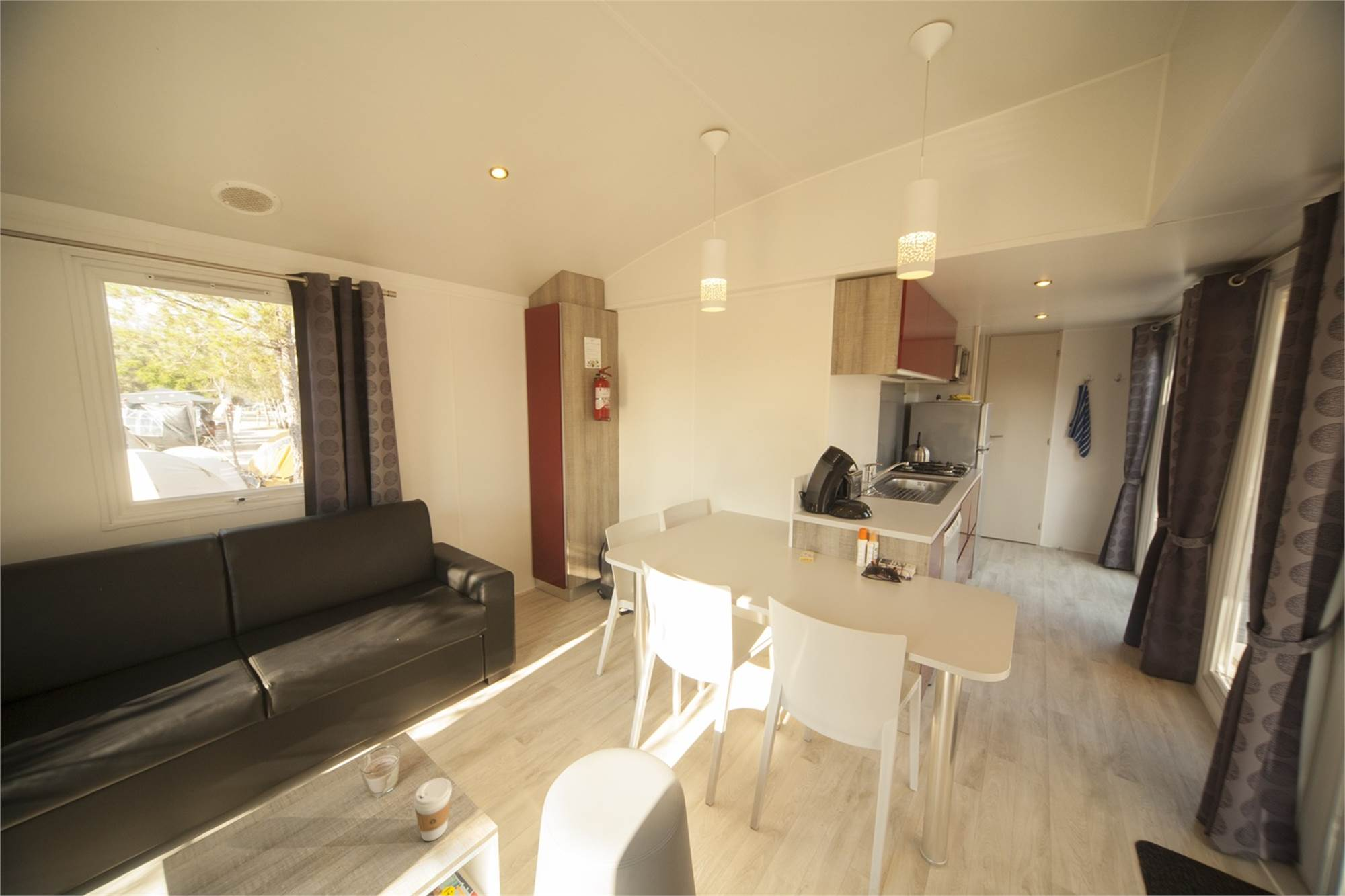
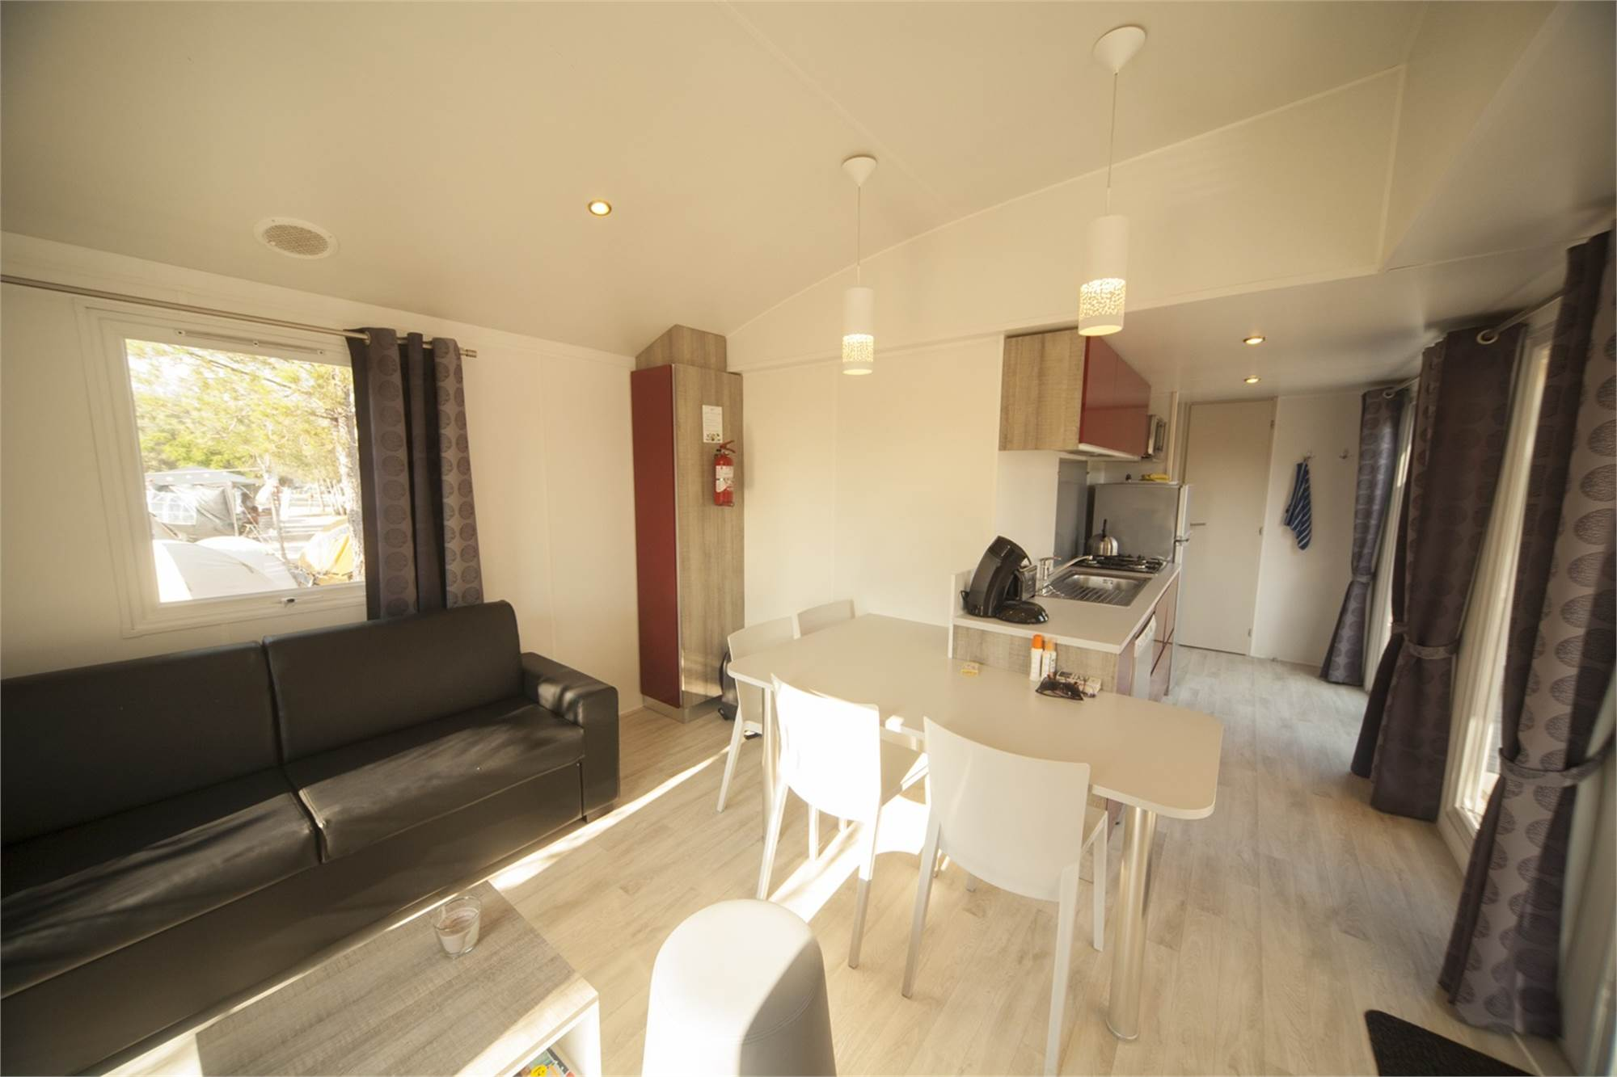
- coffee cup [413,777,453,842]
